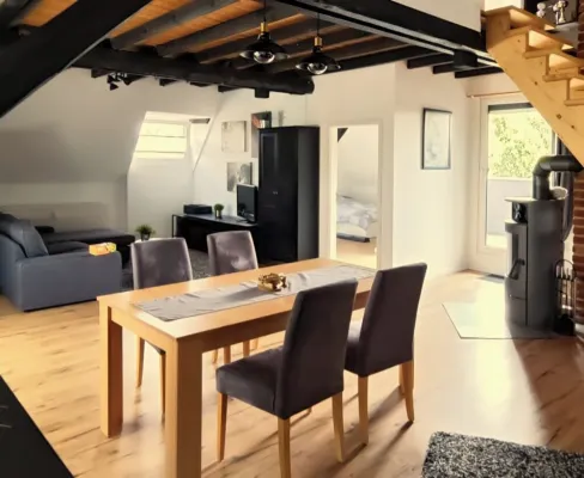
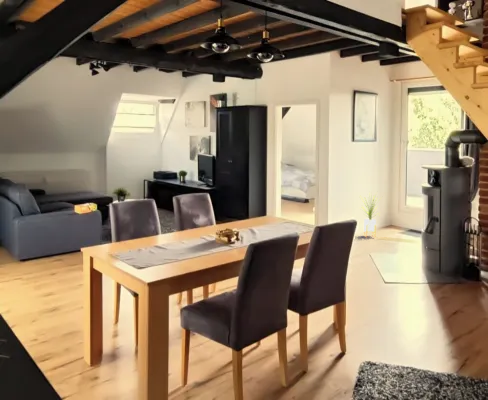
+ house plant [360,191,383,238]
